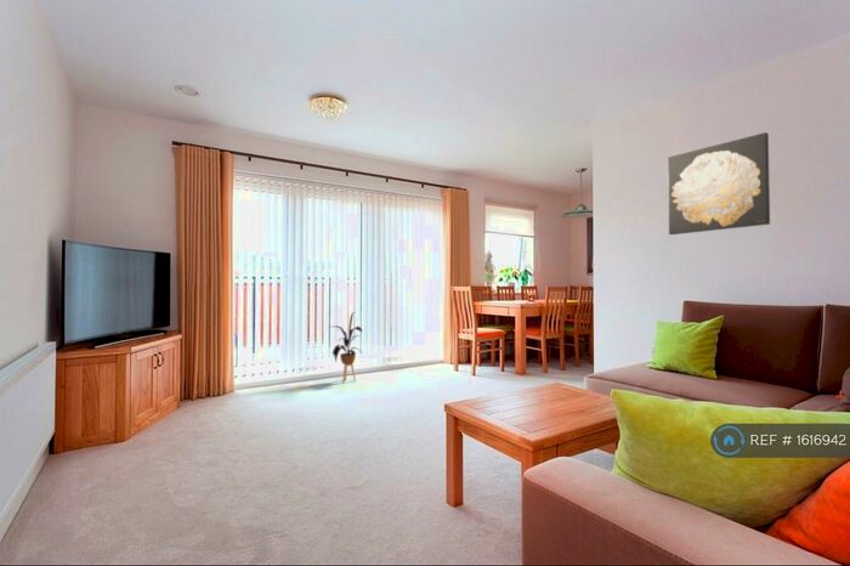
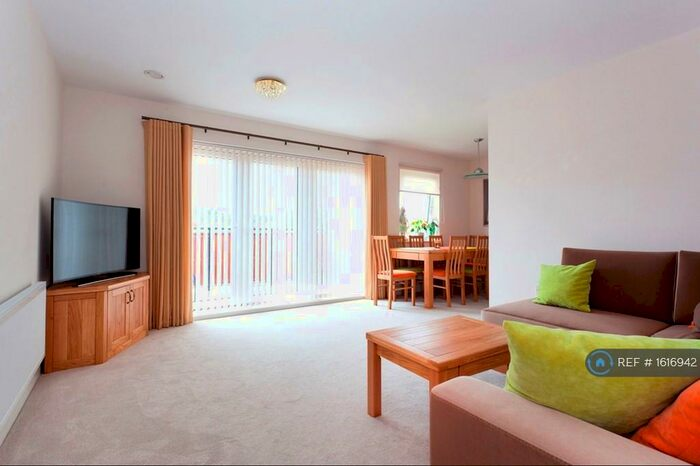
- wall art [667,131,771,236]
- house plant [327,311,363,384]
